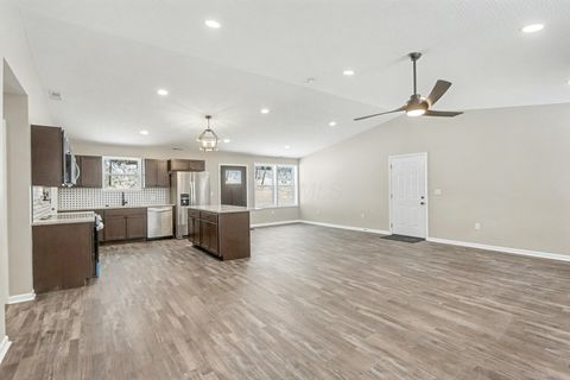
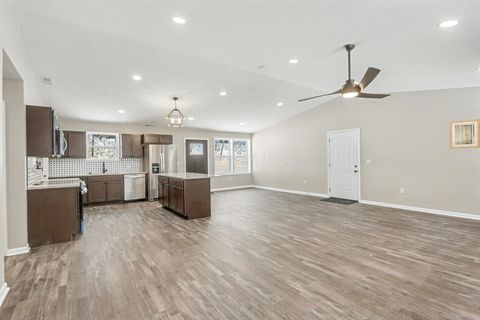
+ wall art [449,118,480,150]
